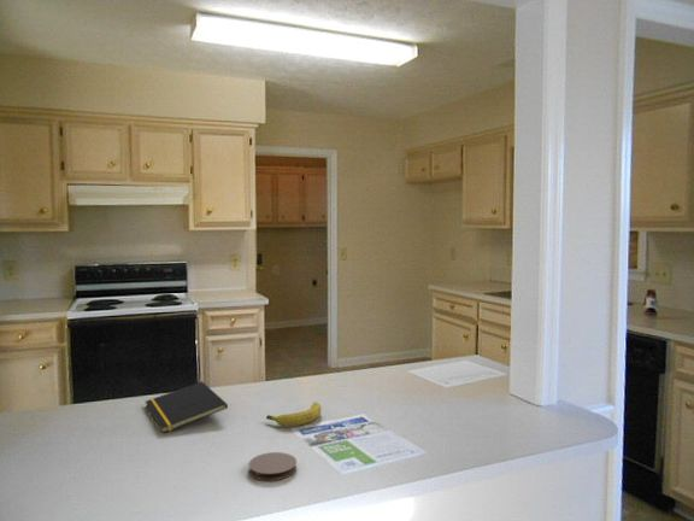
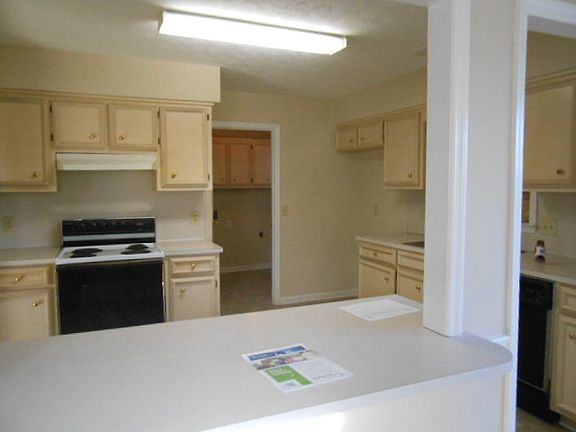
- coaster [247,451,298,481]
- notepad [145,380,229,434]
- fruit [265,400,323,427]
